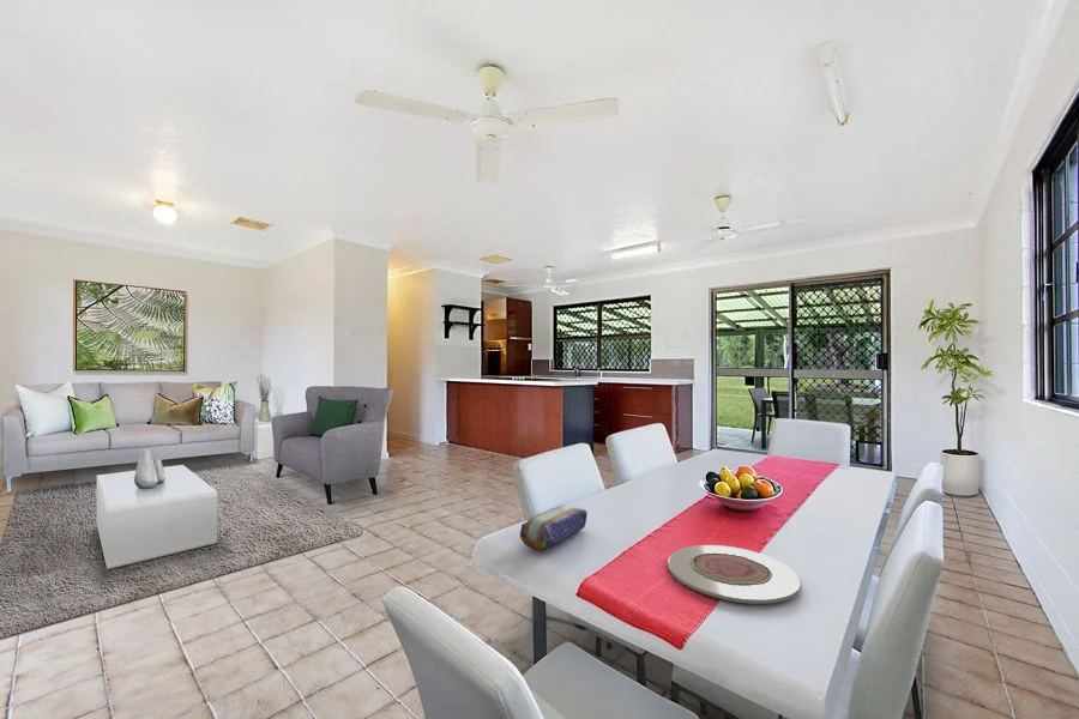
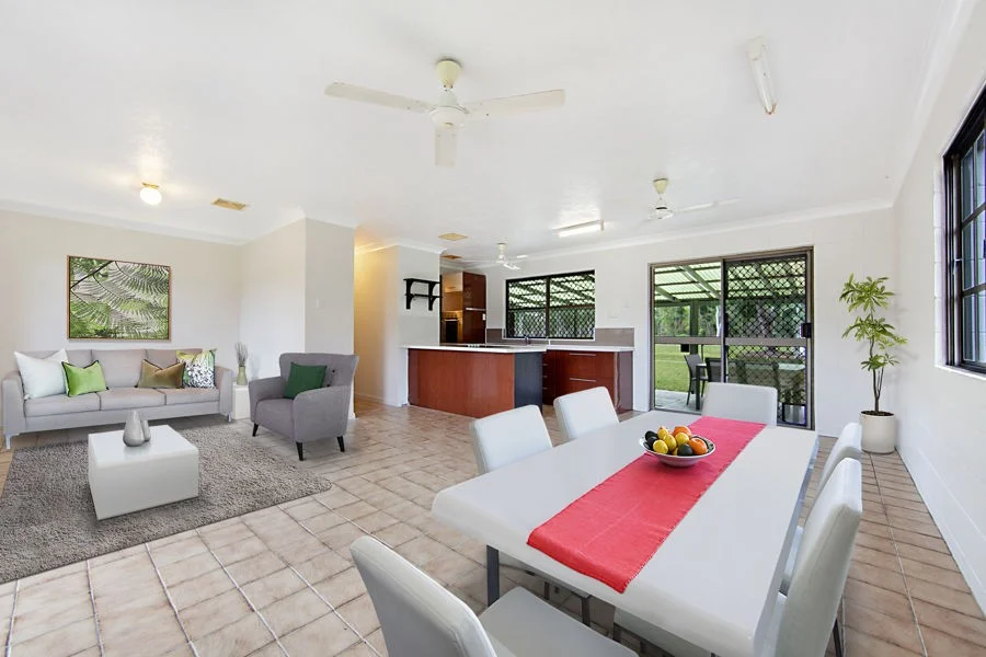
- plate [667,544,802,605]
- pencil case [519,503,589,552]
